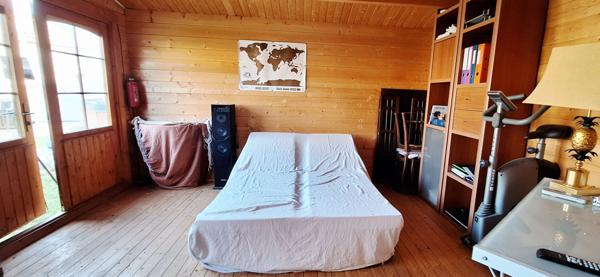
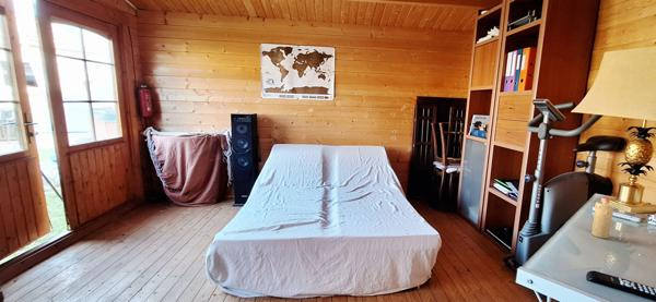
+ candle [590,195,614,239]
